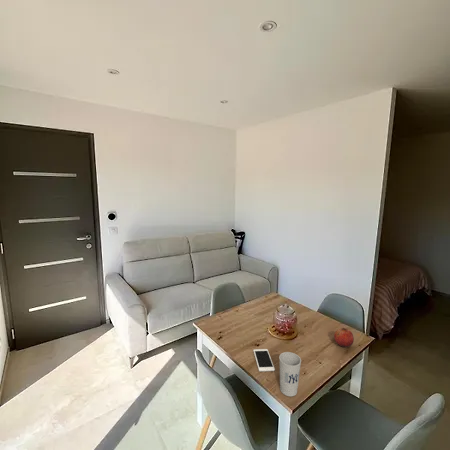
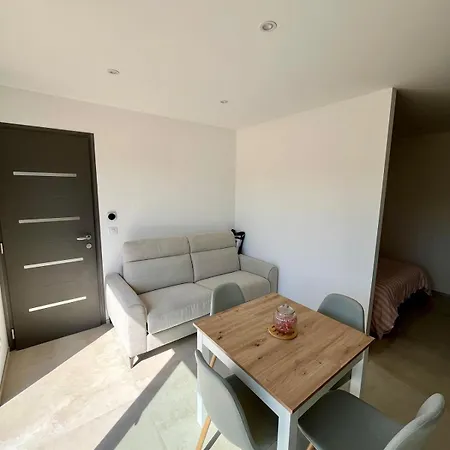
- cup [278,351,302,397]
- cell phone [252,348,276,372]
- fruit [333,327,355,348]
